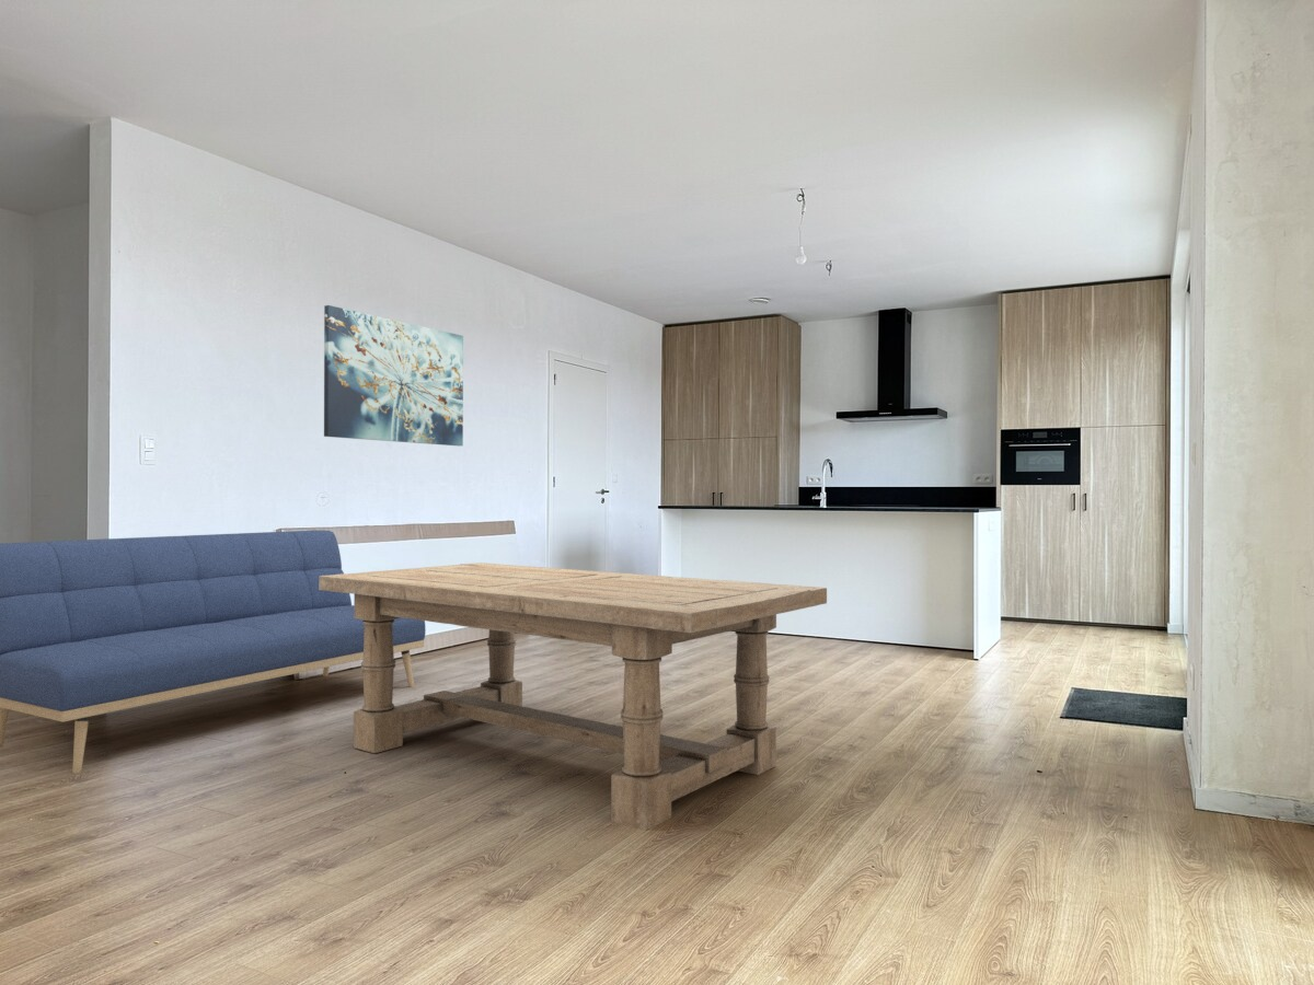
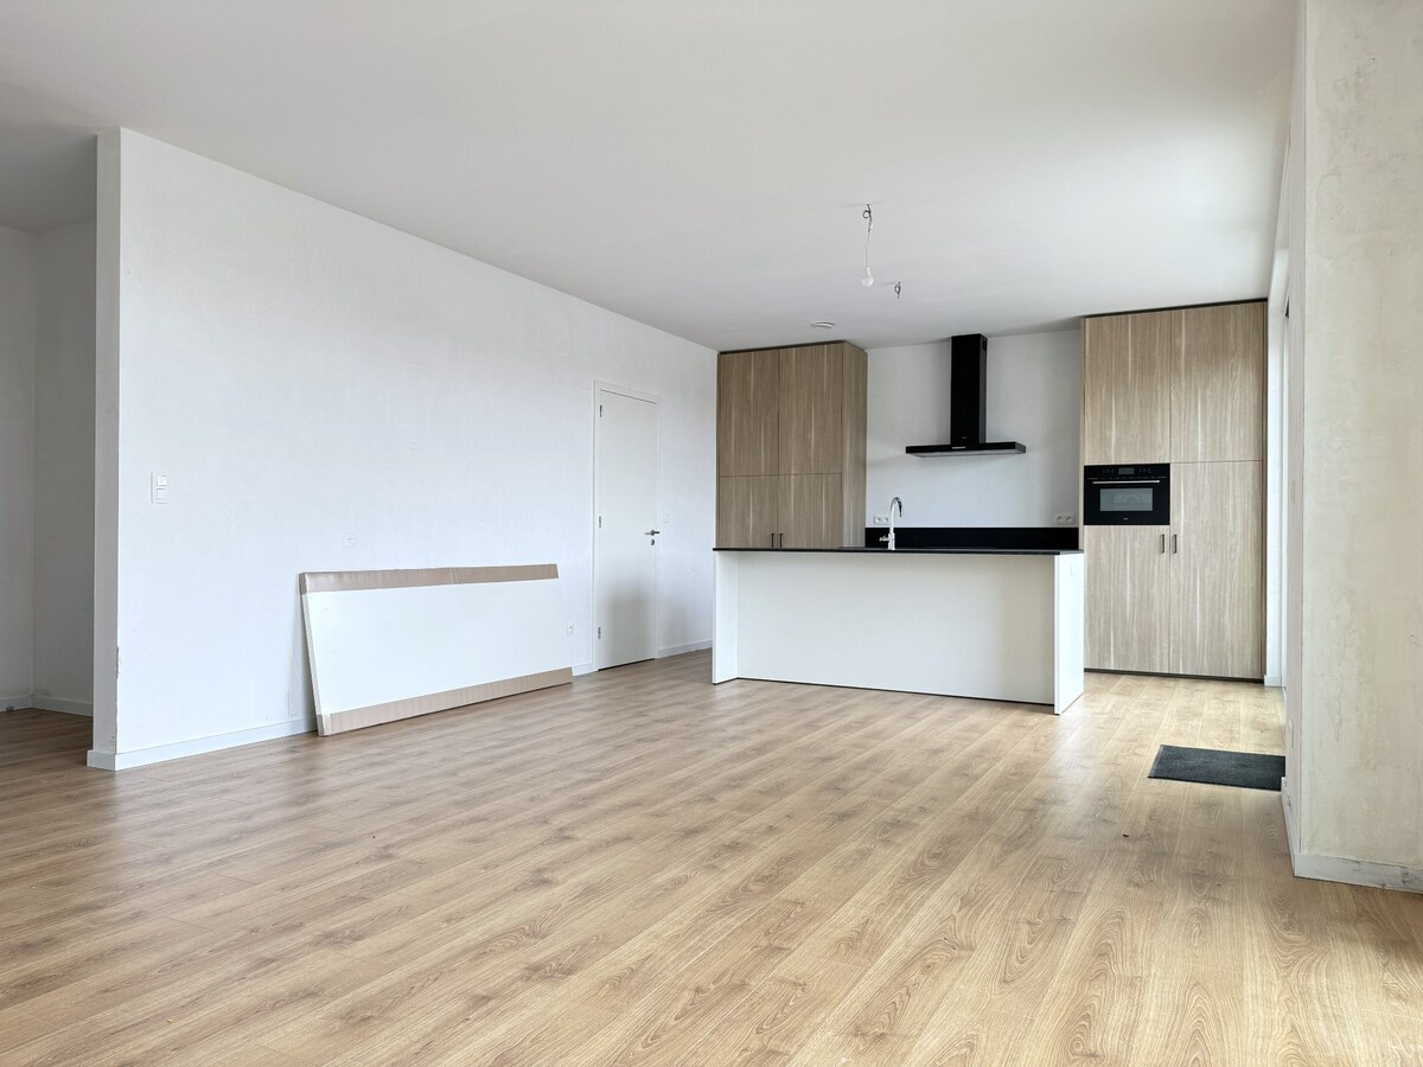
- wall art [323,304,464,447]
- dining table [319,561,828,832]
- sofa [0,529,427,775]
